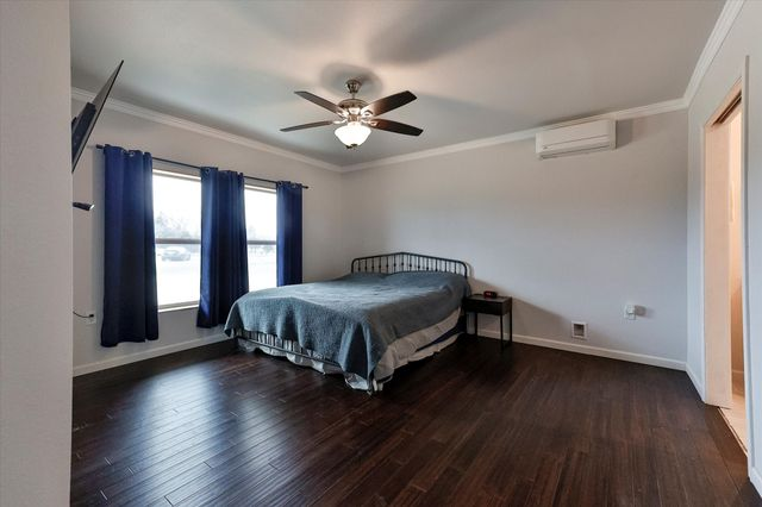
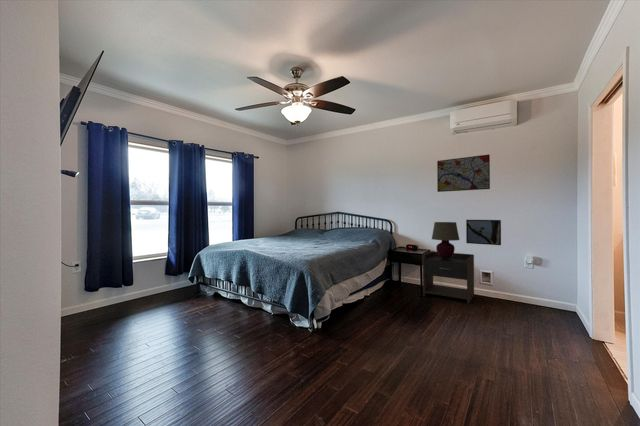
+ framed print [465,219,502,246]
+ table lamp [431,221,461,259]
+ nightstand [422,250,475,304]
+ wall art [436,153,491,193]
